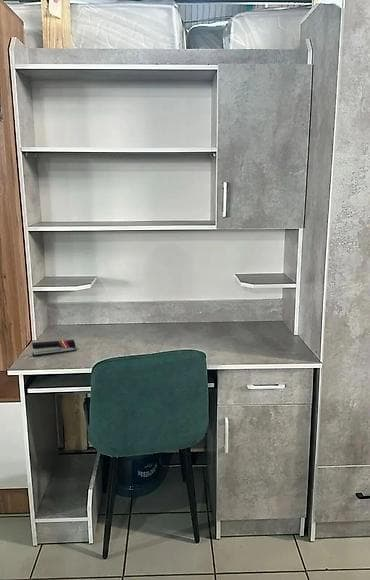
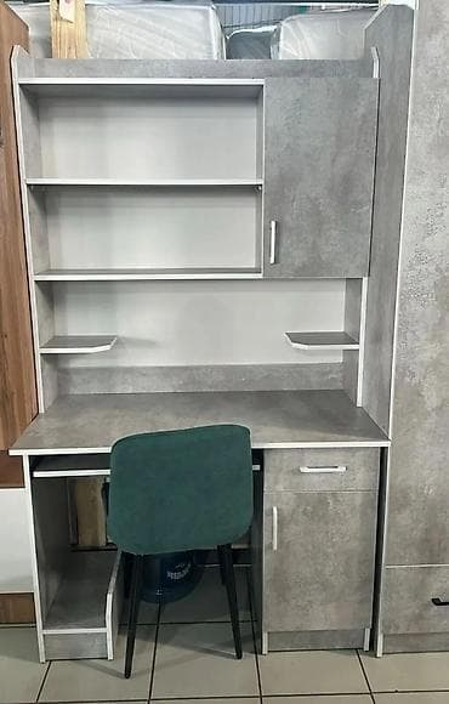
- stapler [31,339,77,357]
